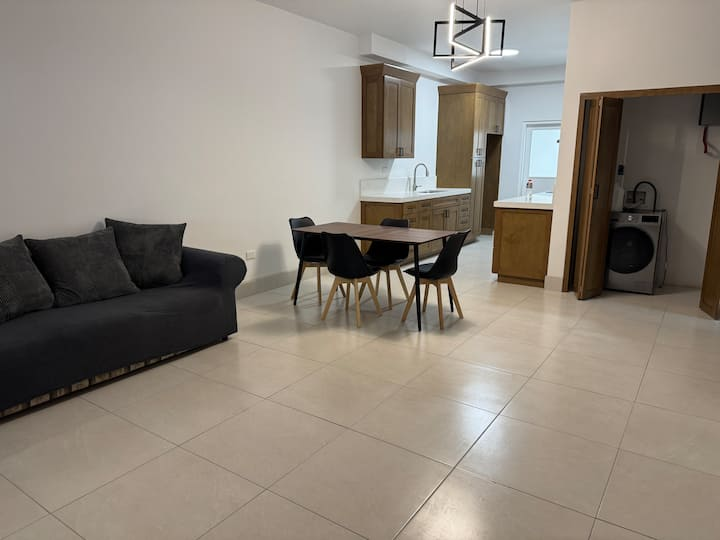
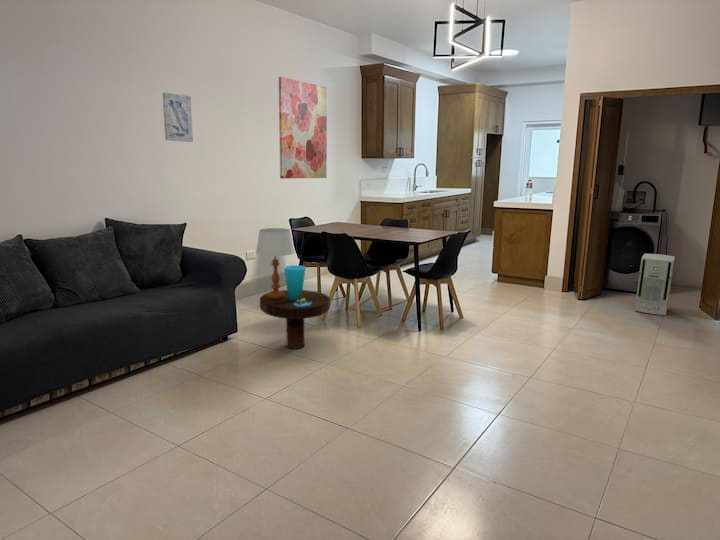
+ air purifier [634,253,676,316]
+ side table [259,264,331,350]
+ wall art [162,91,194,143]
+ wall art [278,76,328,179]
+ table lamp [255,227,295,299]
